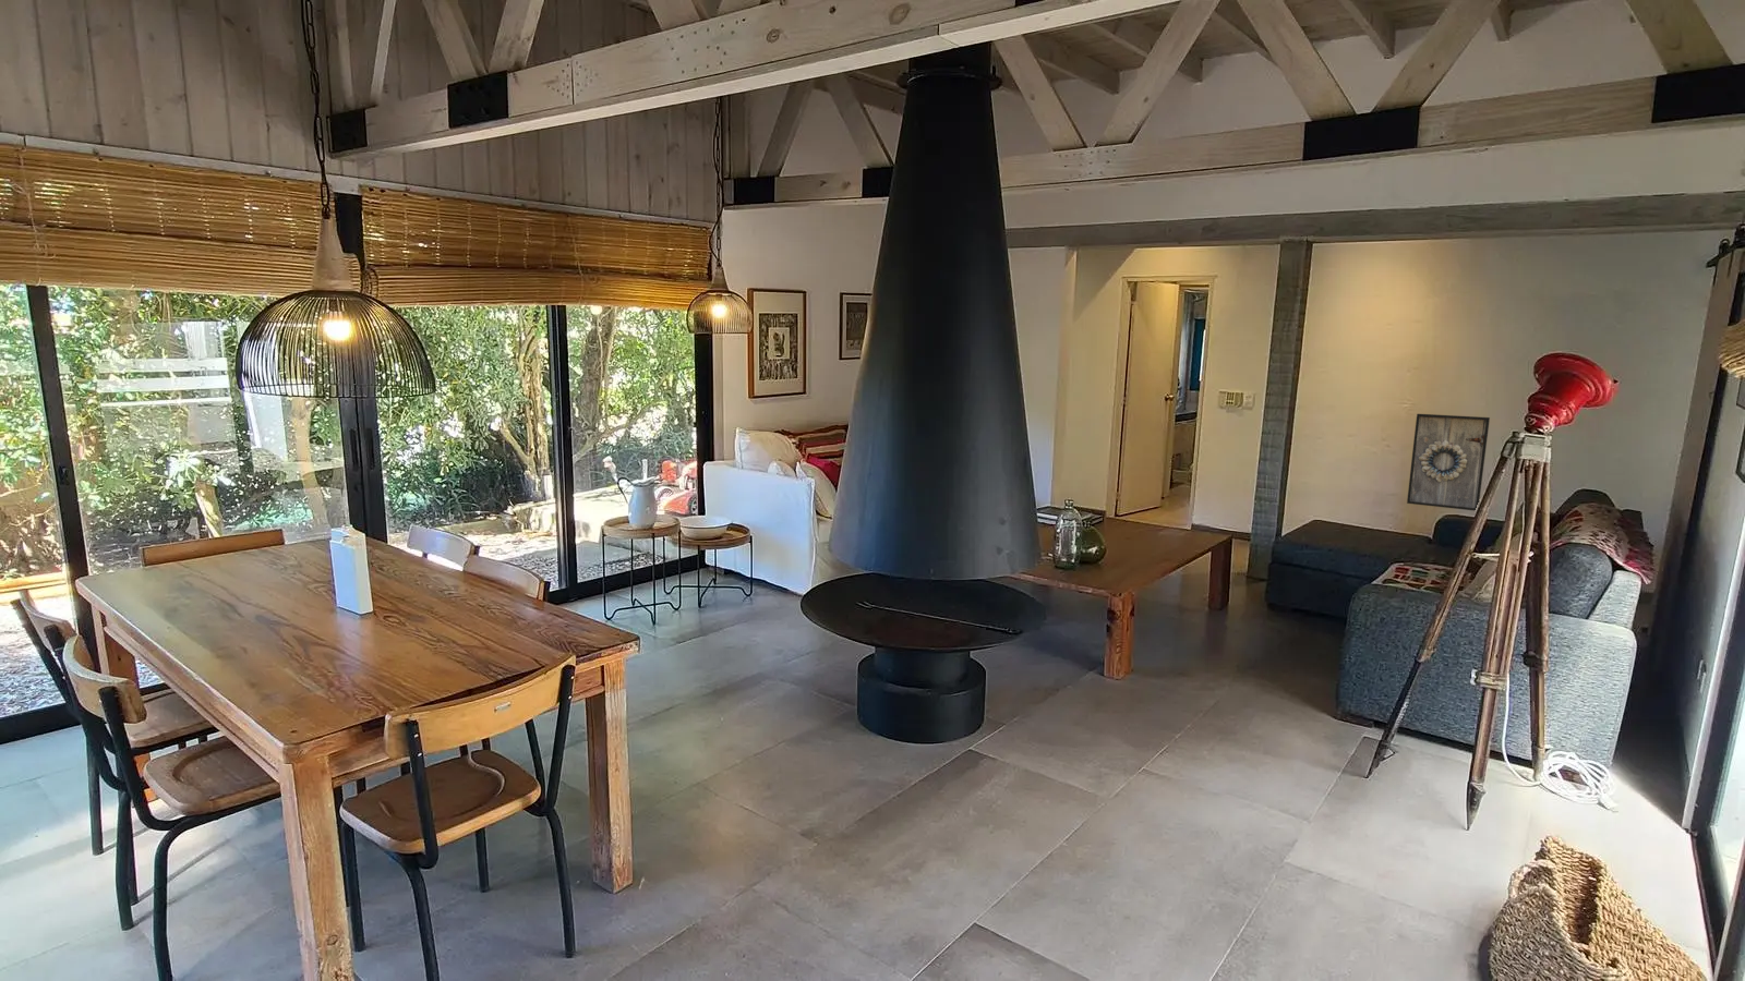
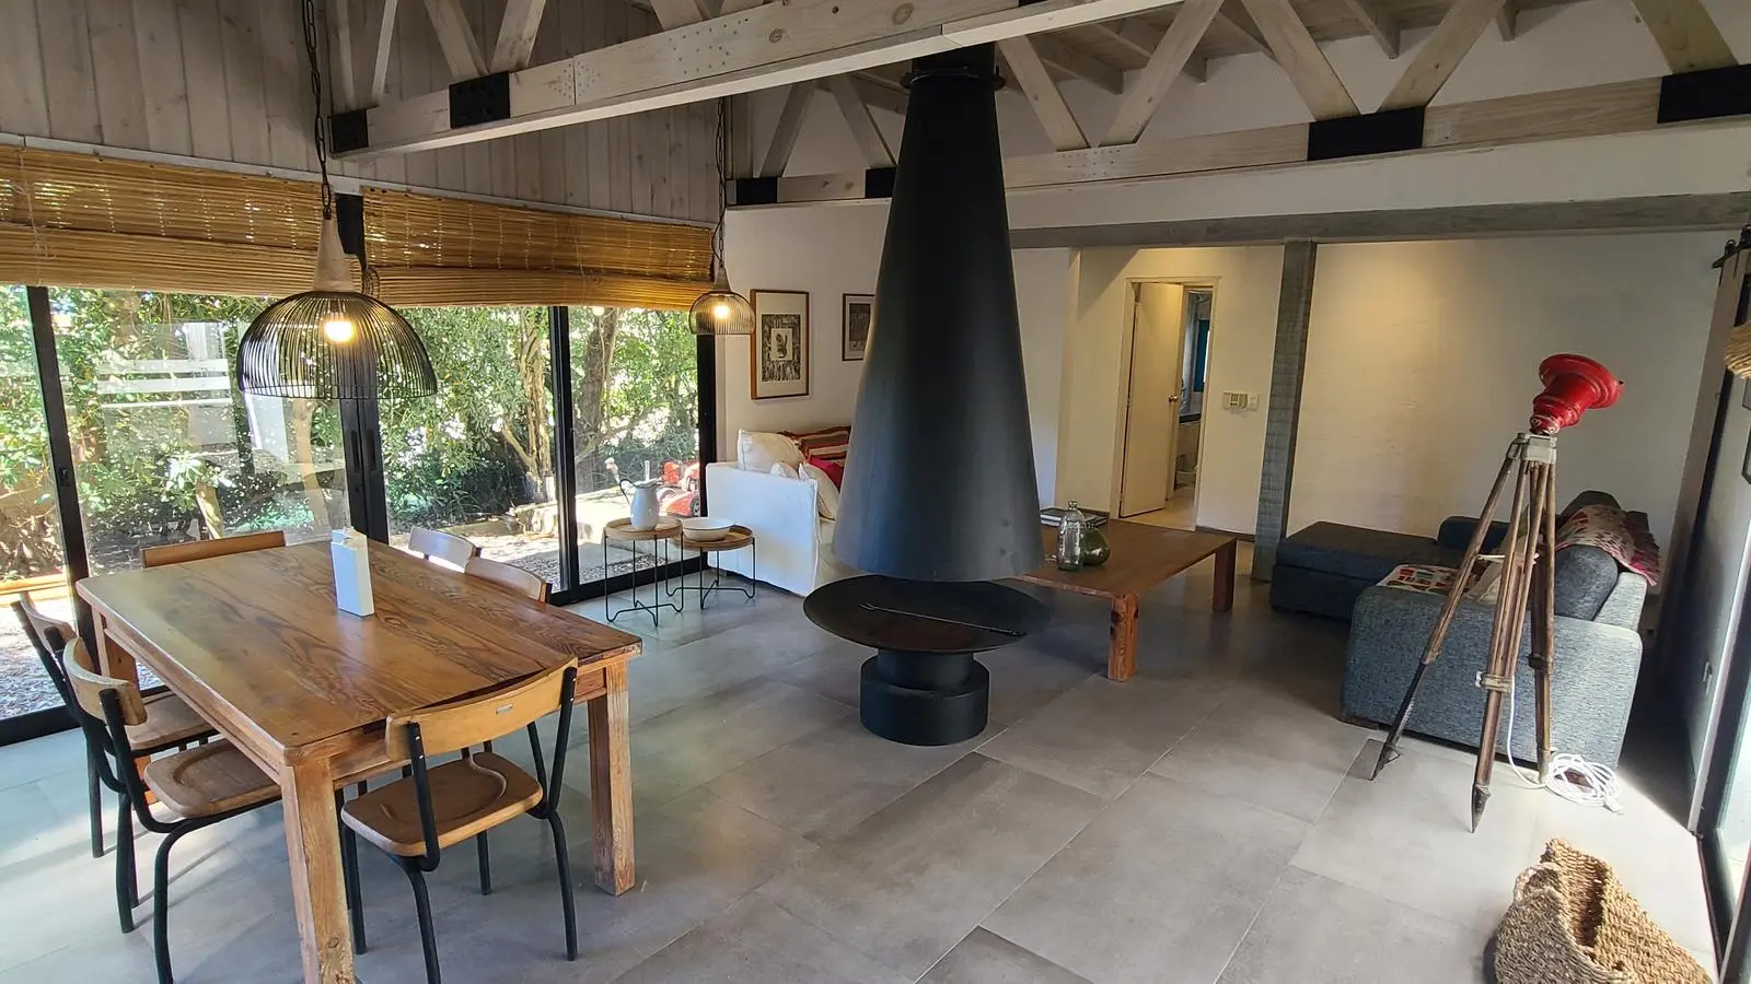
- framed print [1406,413,1491,511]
